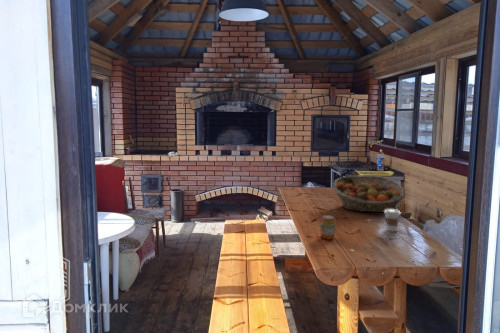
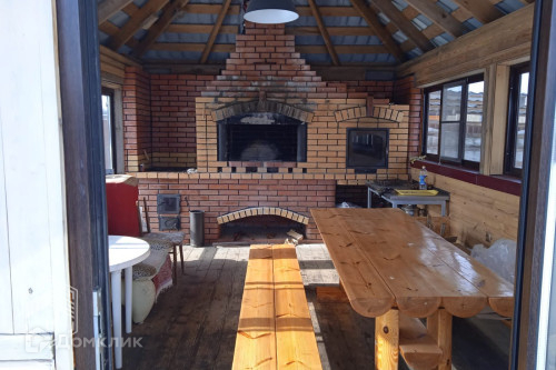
- fruit basket [332,175,407,213]
- coffee cup [383,208,402,233]
- beverage can [319,214,337,241]
